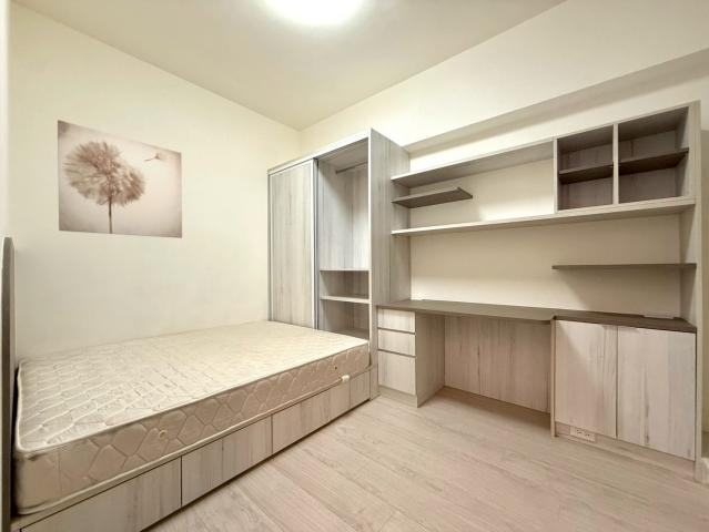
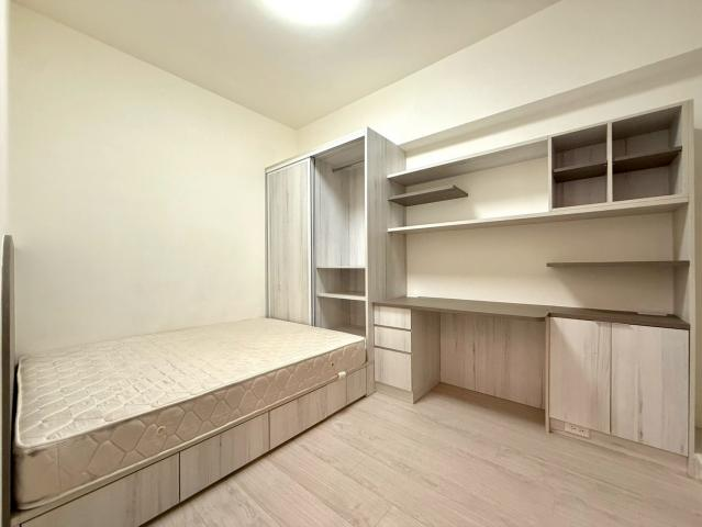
- wall art [57,119,183,239]
